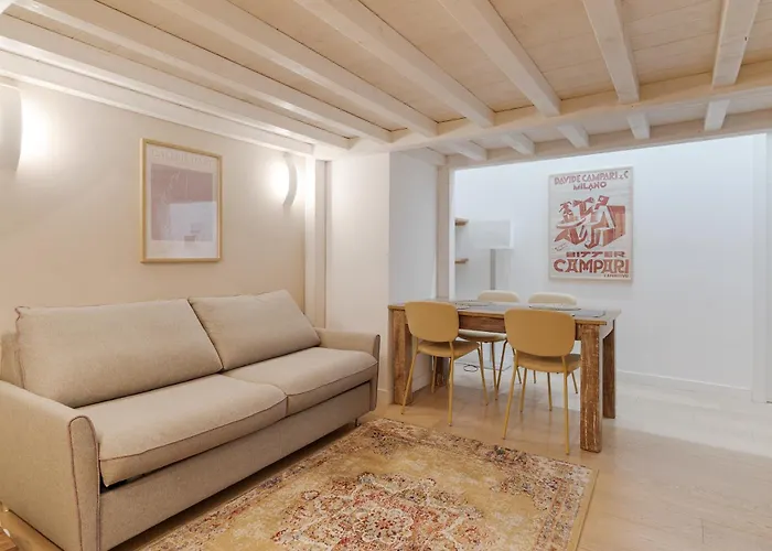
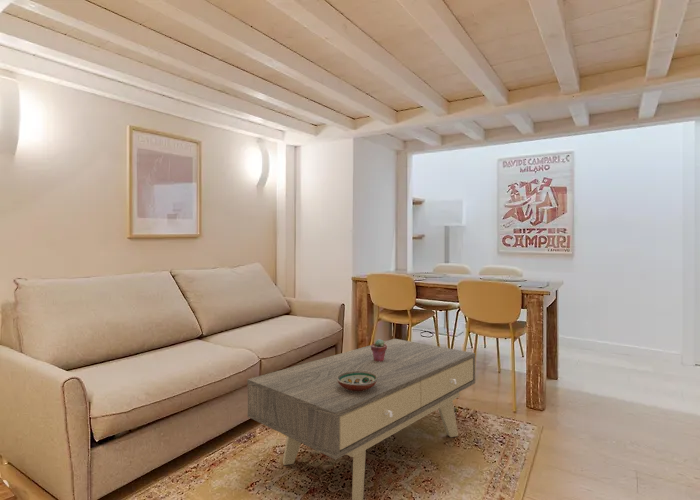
+ potted succulent [370,338,387,362]
+ coffee table [246,338,476,500]
+ decorative bowl [336,371,378,391]
